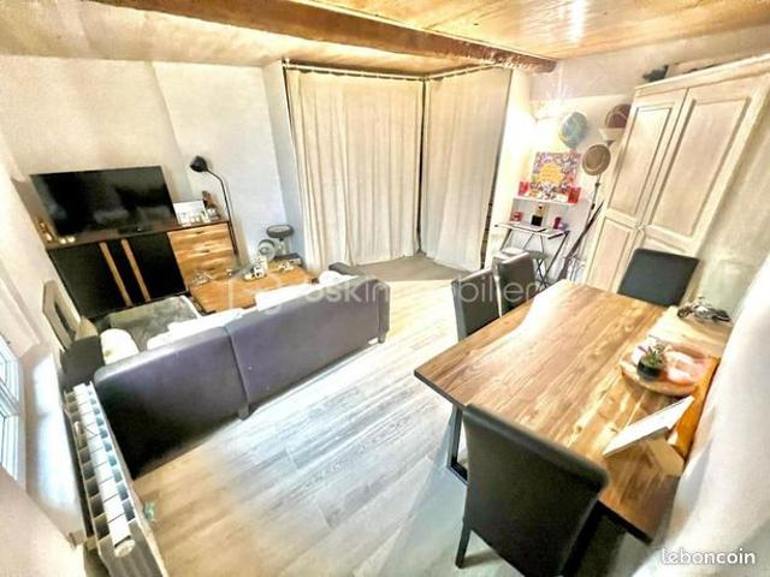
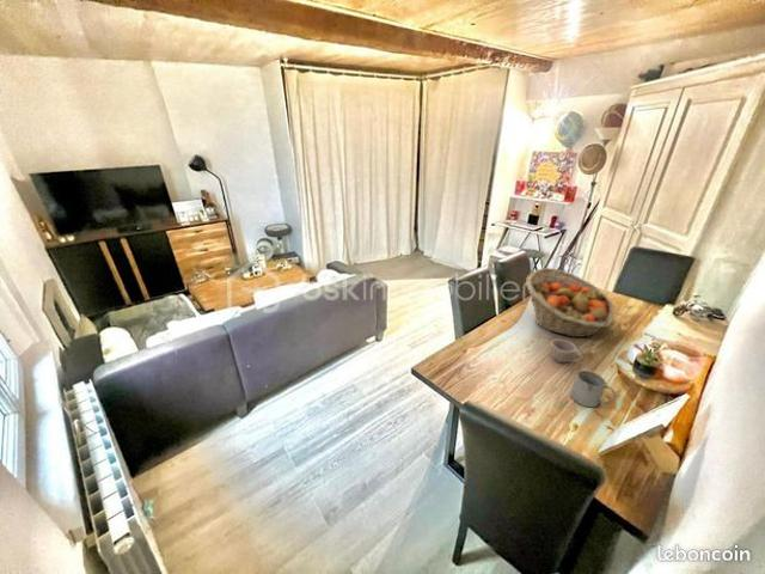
+ fruit basket [525,267,616,338]
+ cup [550,338,585,364]
+ mug [570,370,617,408]
